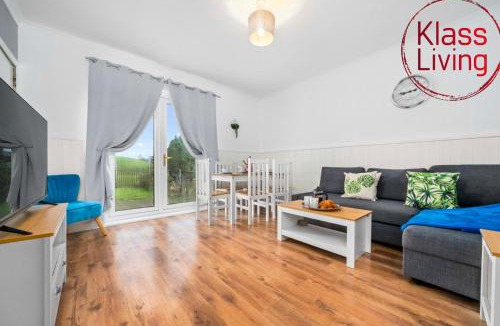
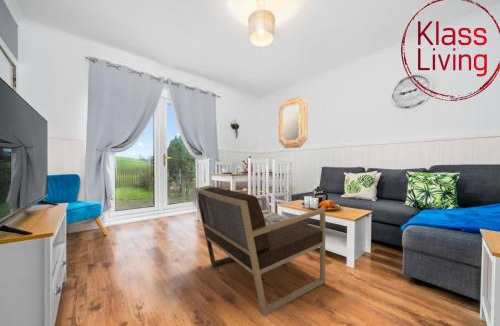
+ home mirror [278,95,308,150]
+ armchair [189,185,326,317]
